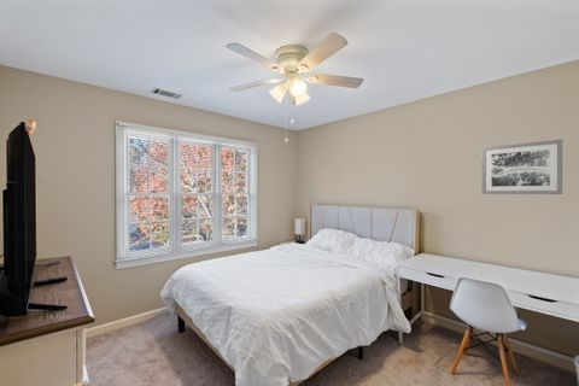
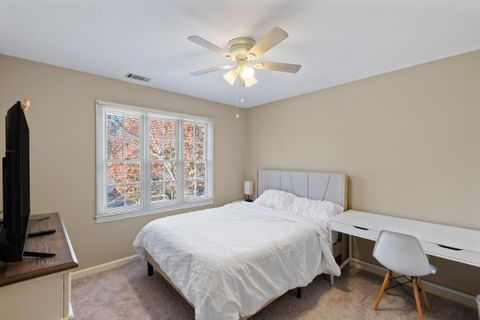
- wall art [480,139,563,195]
